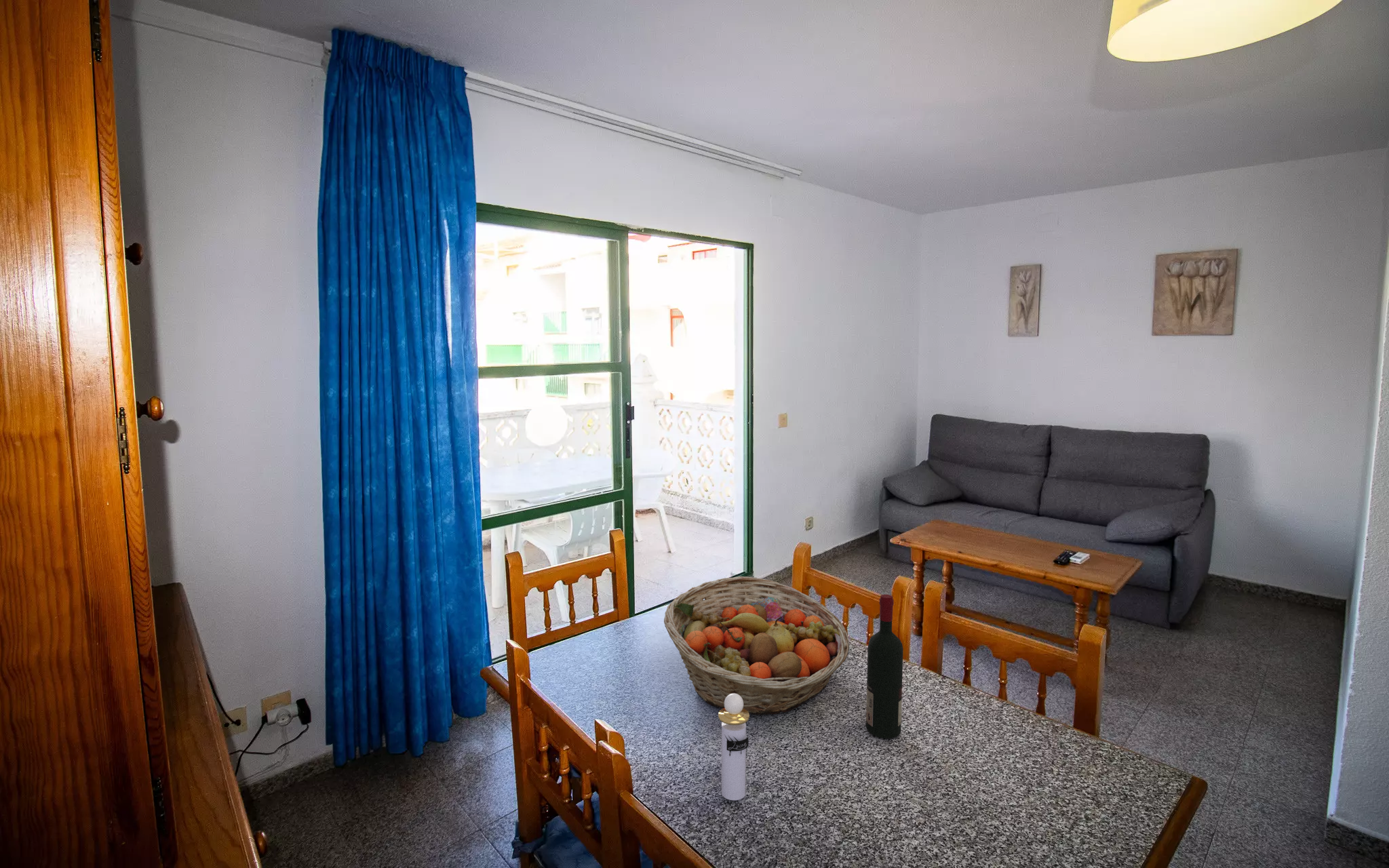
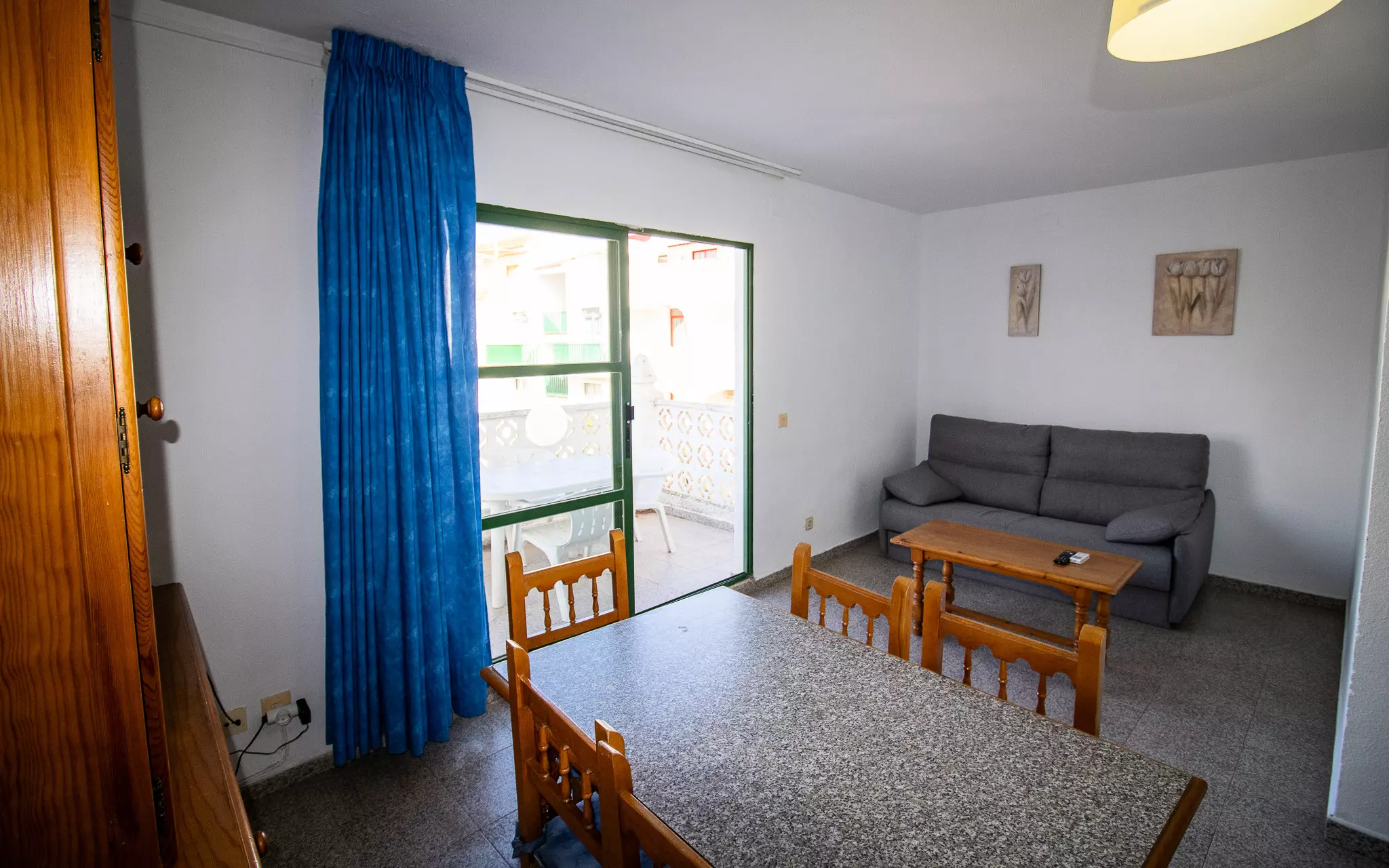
- fruit basket [663,576,850,715]
- perfume bottle [718,693,750,801]
- alcohol [865,594,904,739]
